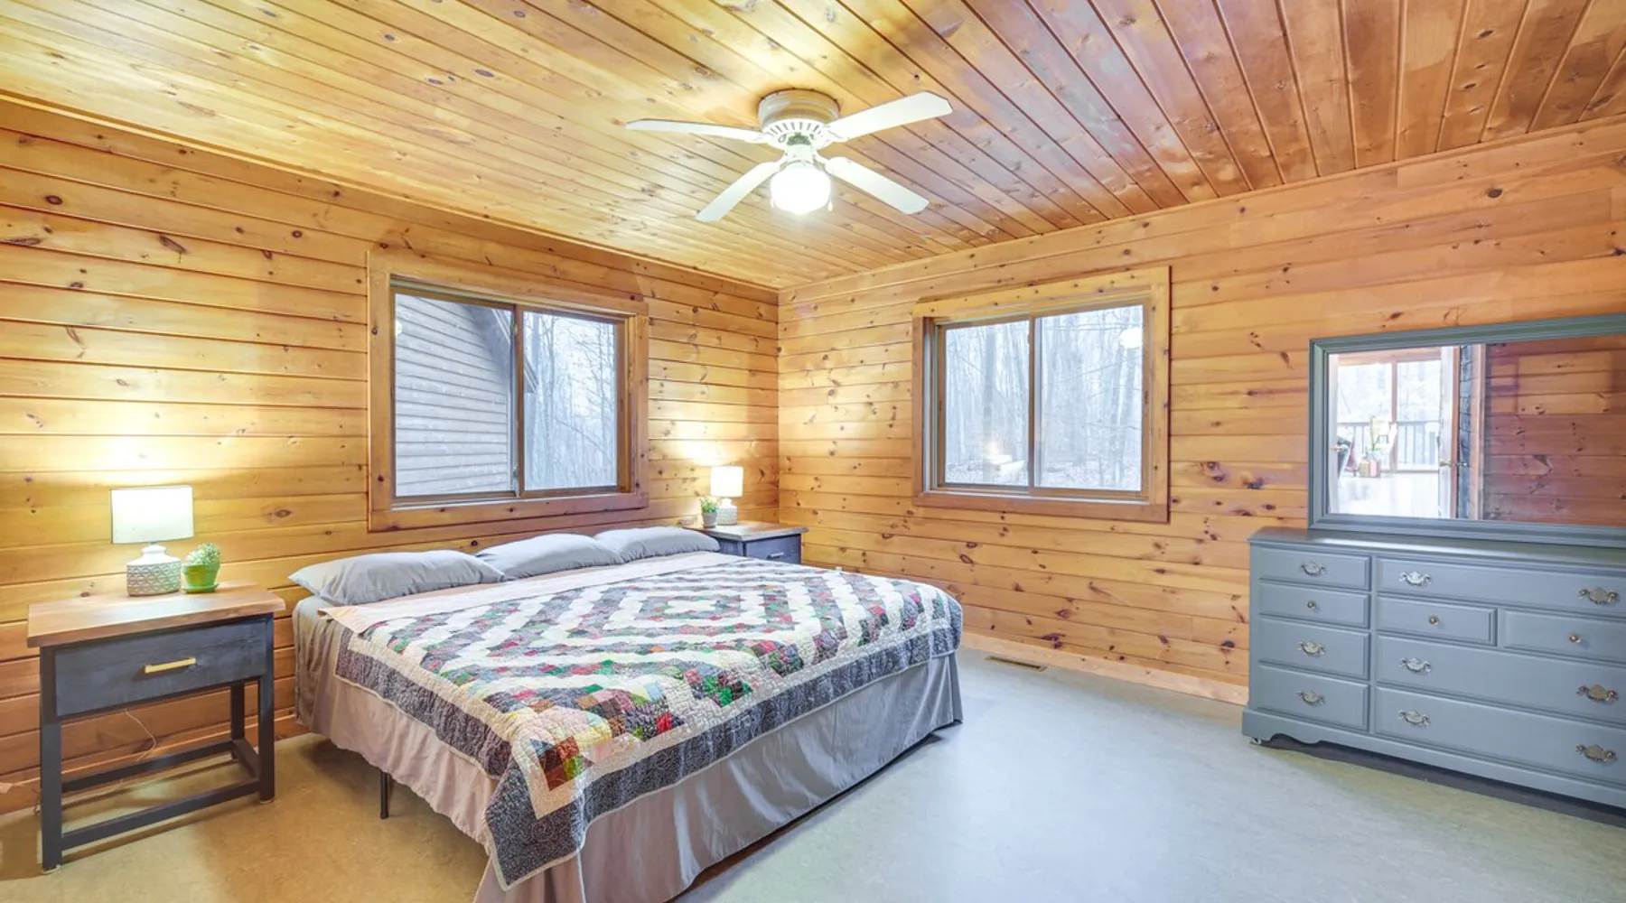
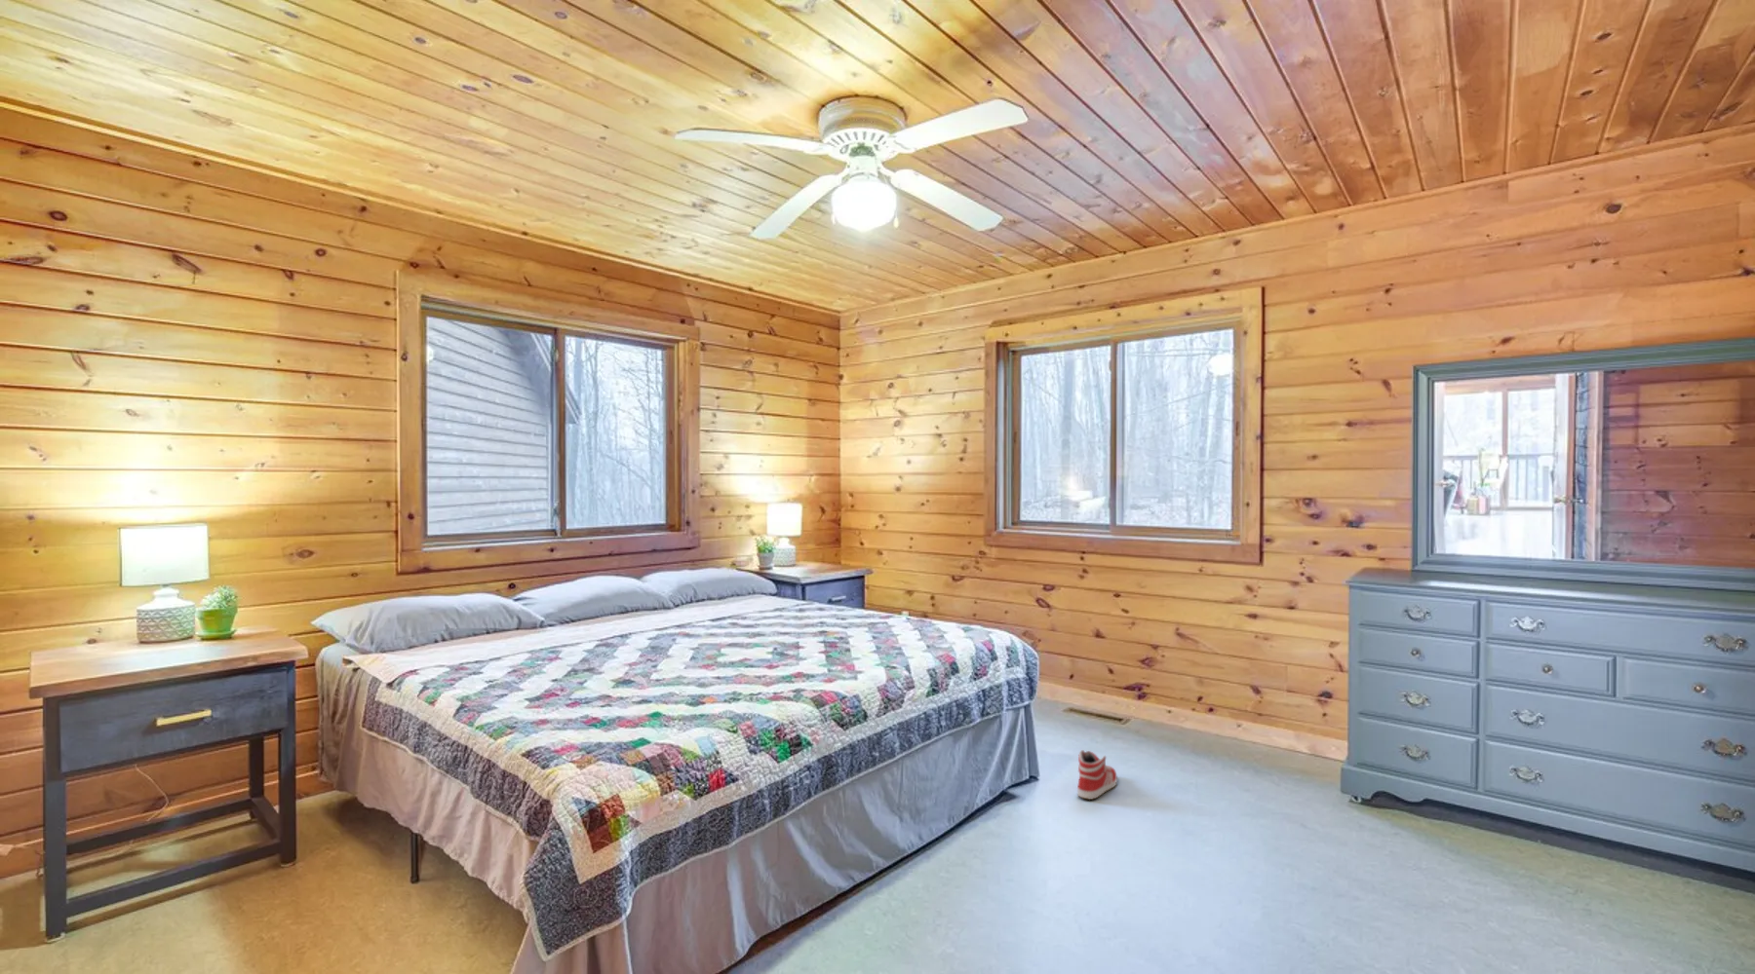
+ sneaker [1077,748,1119,800]
